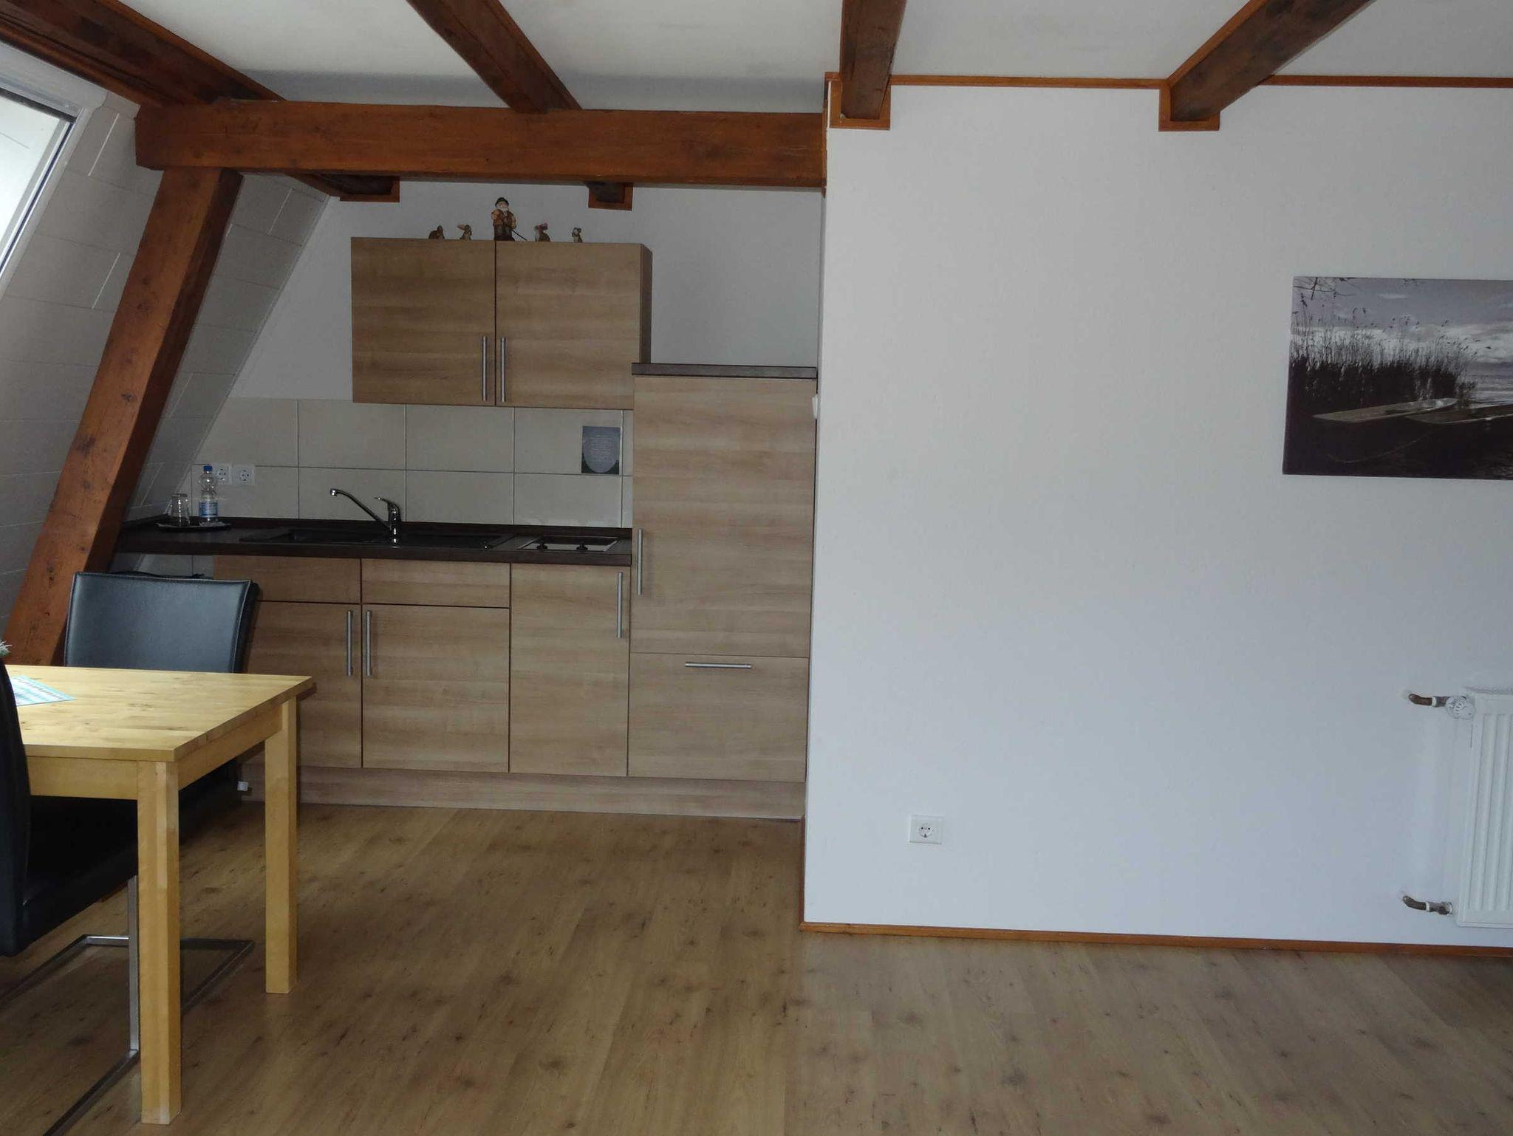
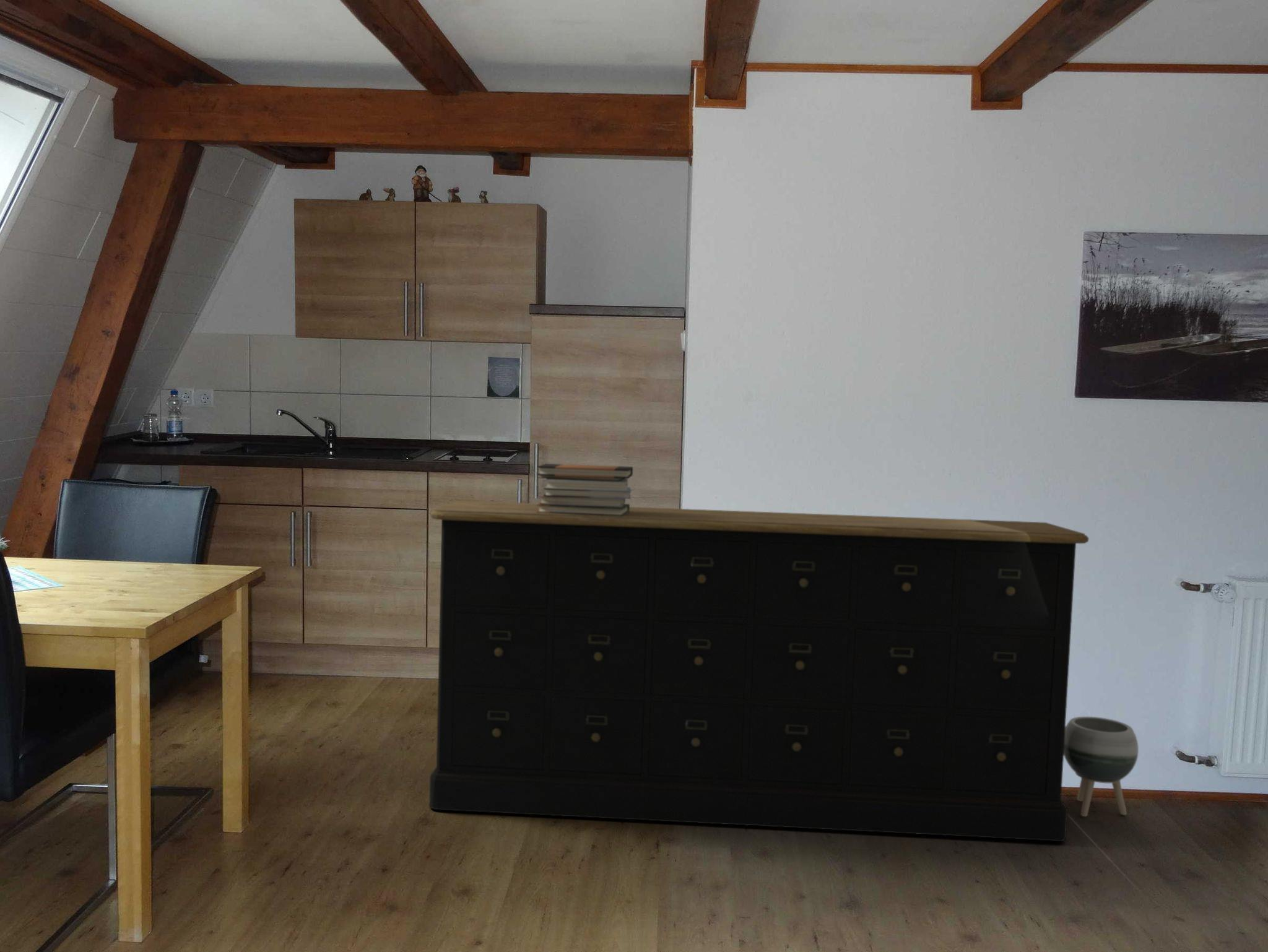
+ book stack [536,463,633,516]
+ planter [1064,716,1139,817]
+ storage cabinet [428,500,1090,842]
